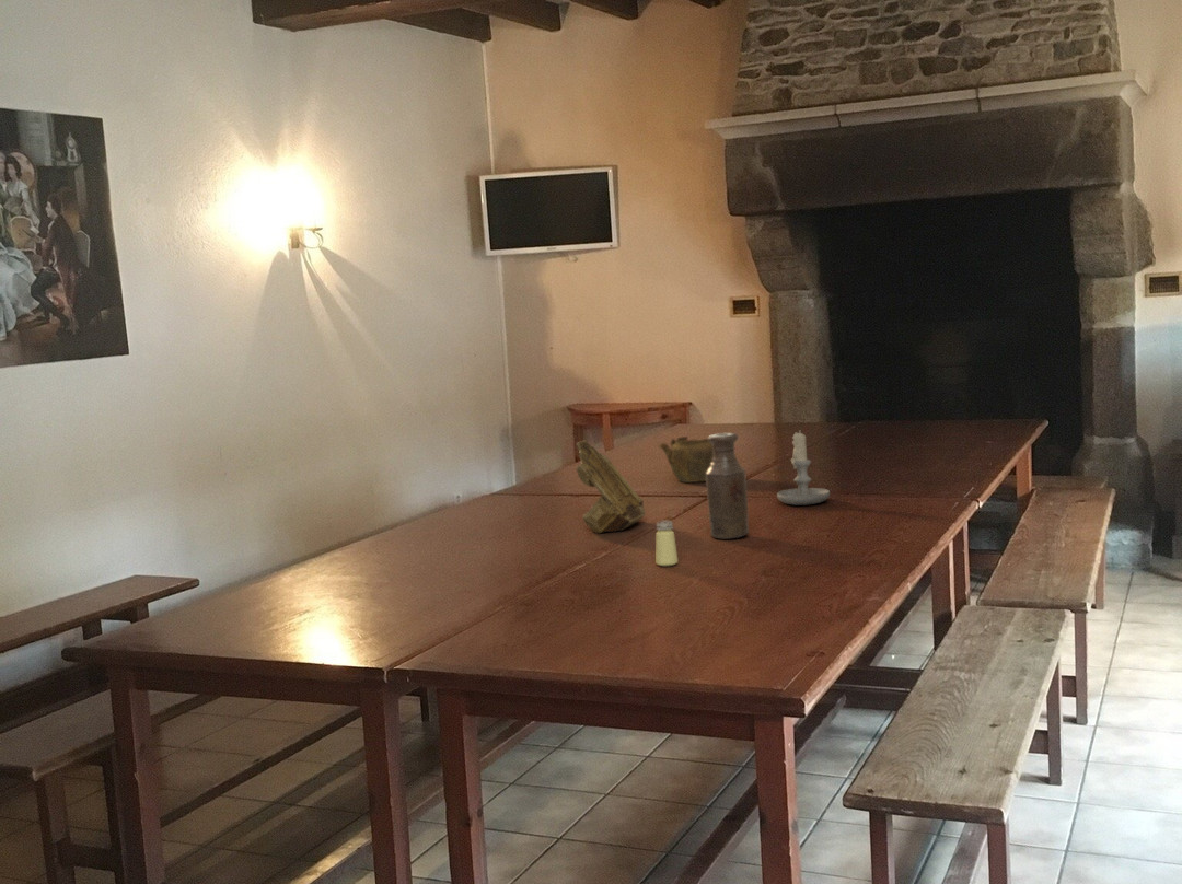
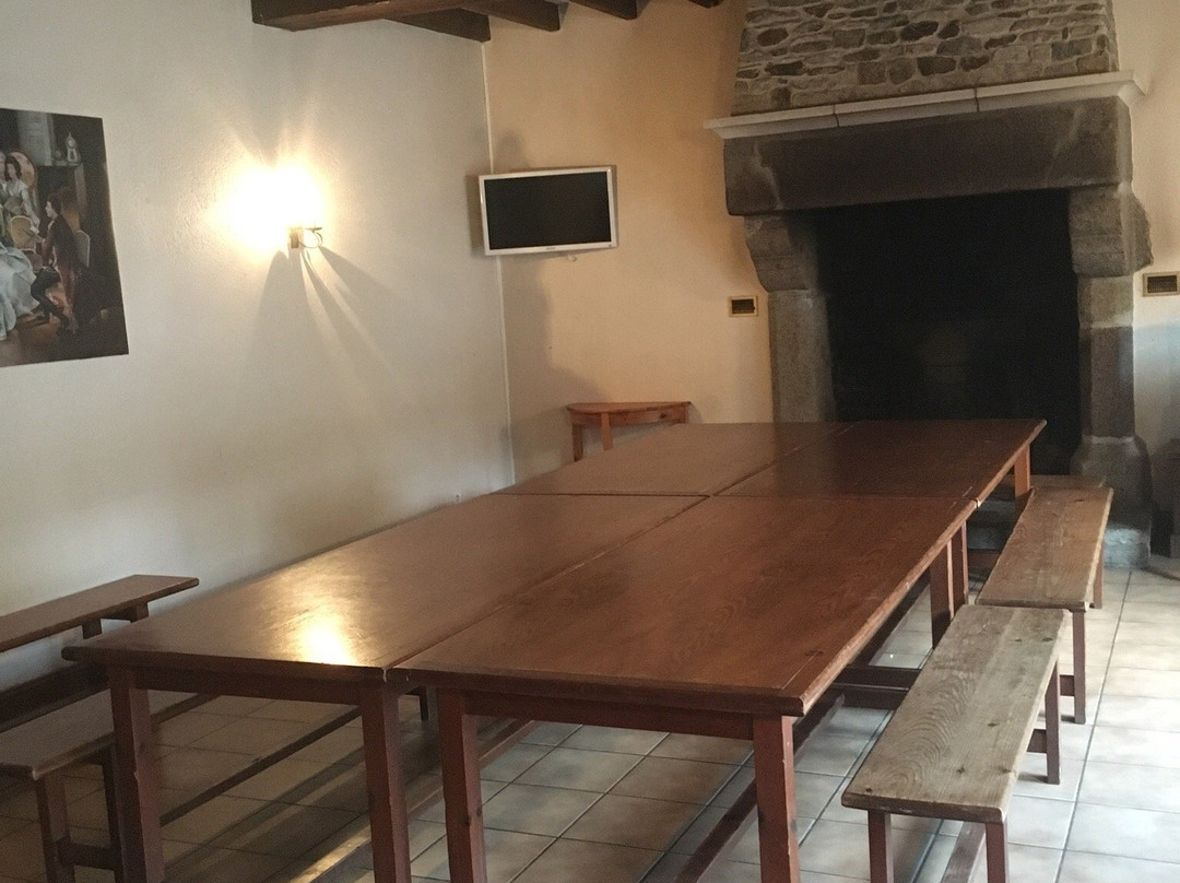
- wall caddy [575,439,647,534]
- saltshaker [654,519,679,567]
- teapot [658,435,714,484]
- candle [776,429,831,507]
- bottle [705,432,750,540]
